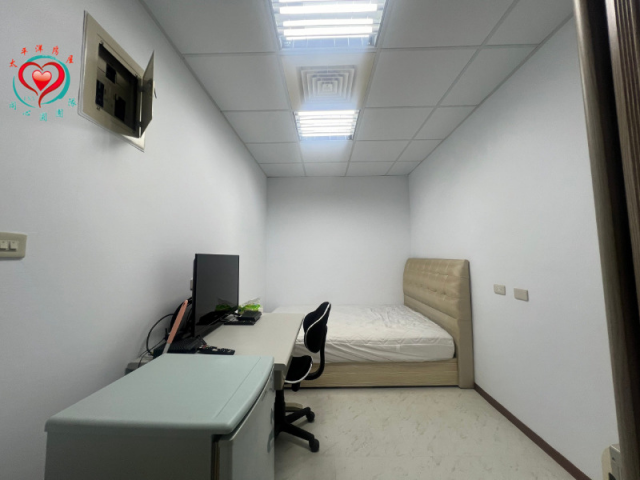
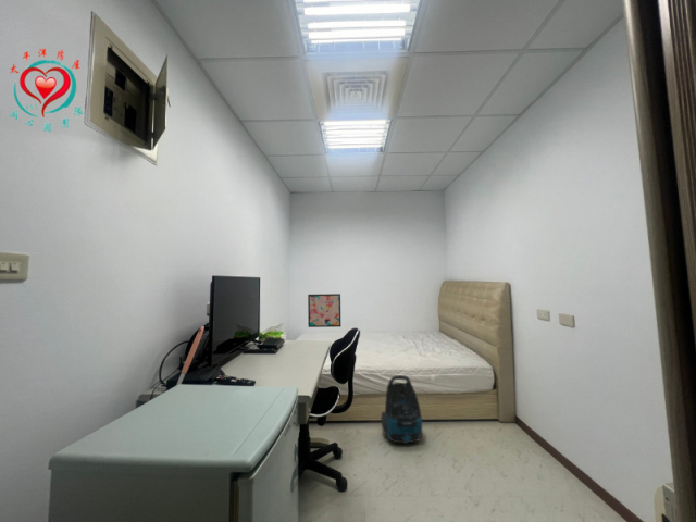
+ vacuum cleaner [380,374,423,445]
+ wall art [307,293,343,328]
